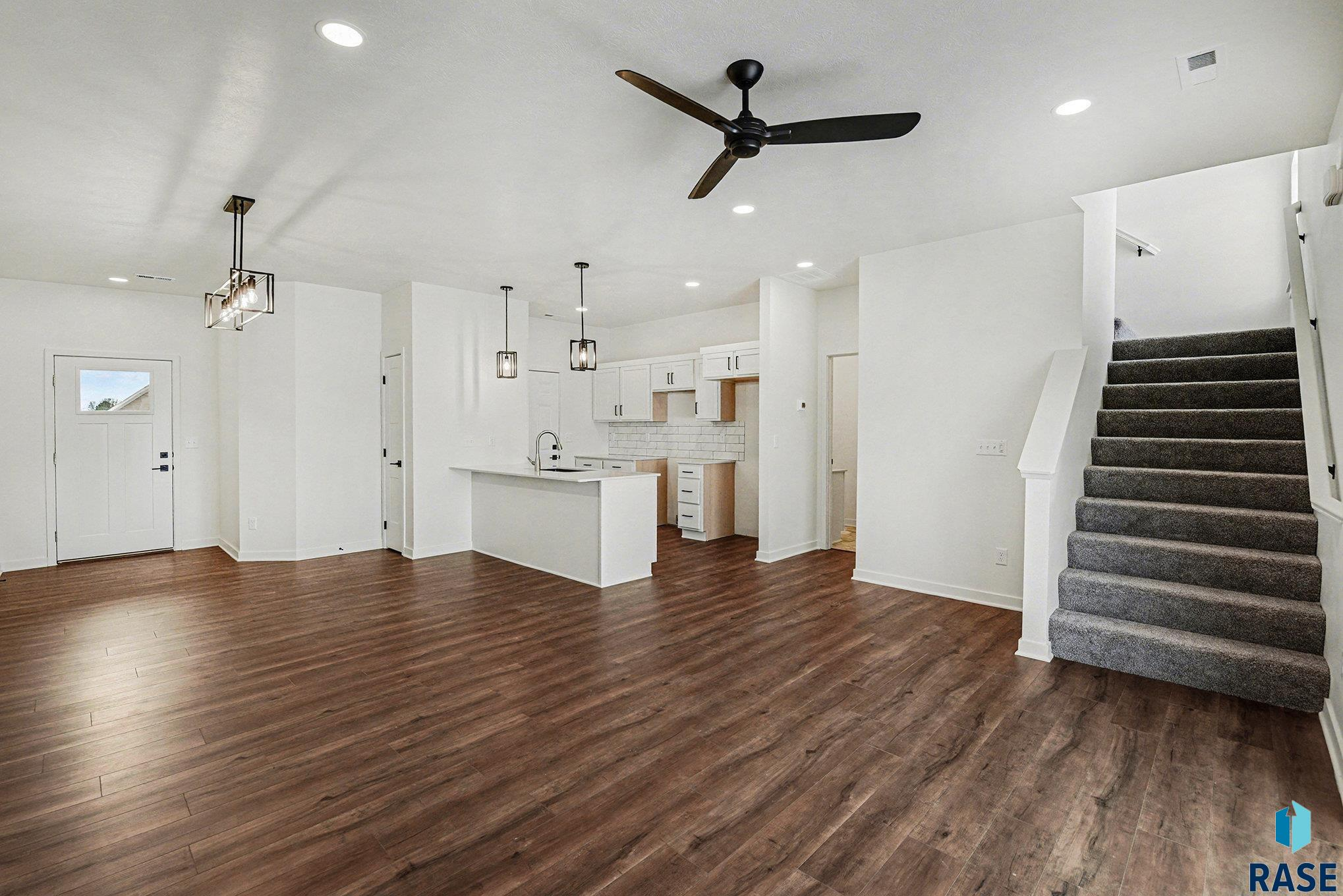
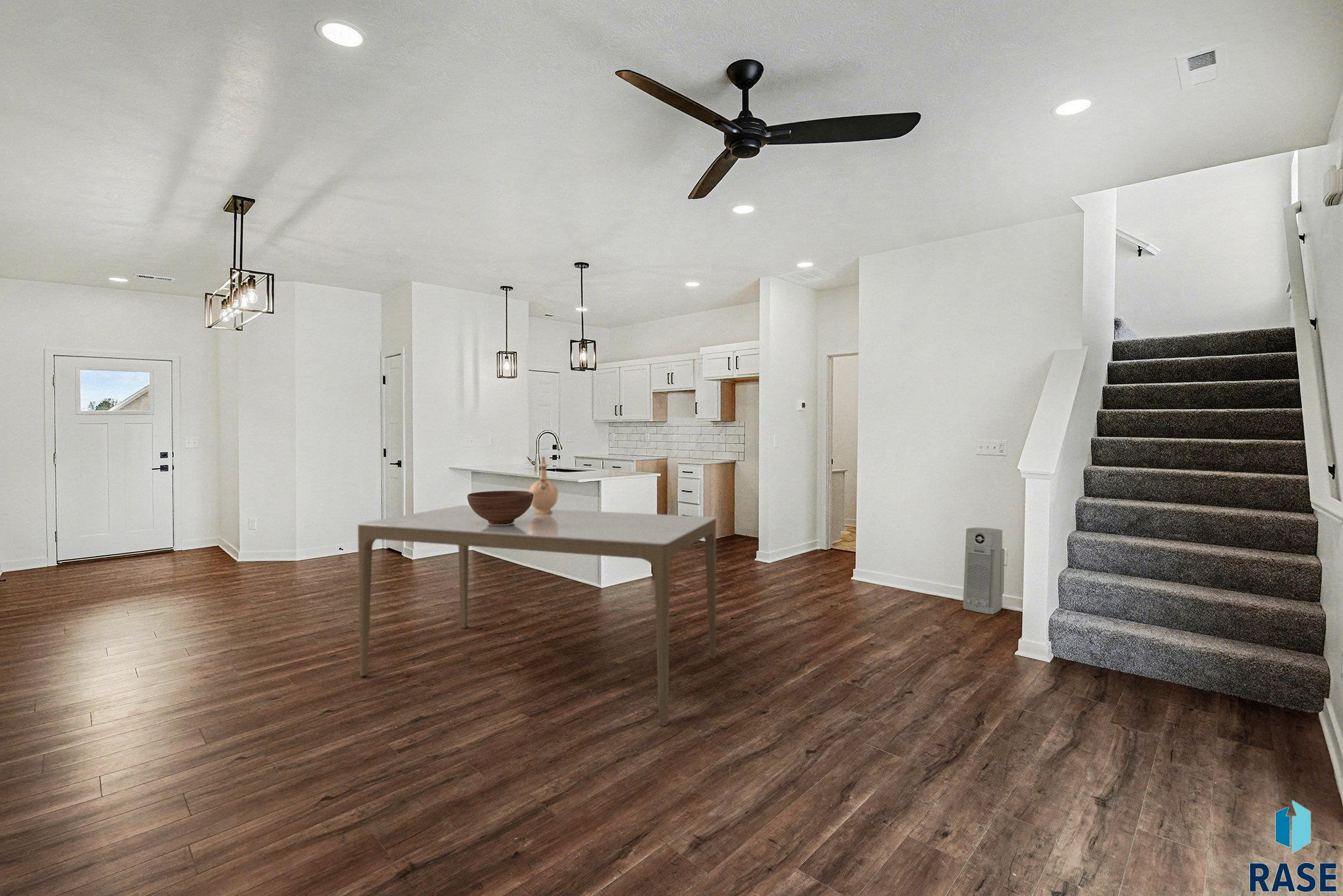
+ fruit bowl [467,490,534,524]
+ air purifier [962,527,1005,615]
+ dining table [357,505,717,727]
+ vase [528,456,559,514]
